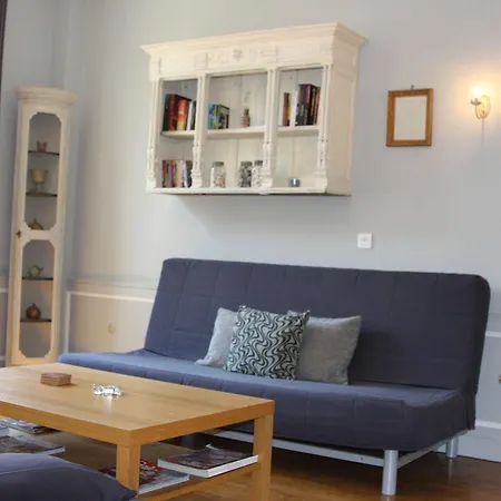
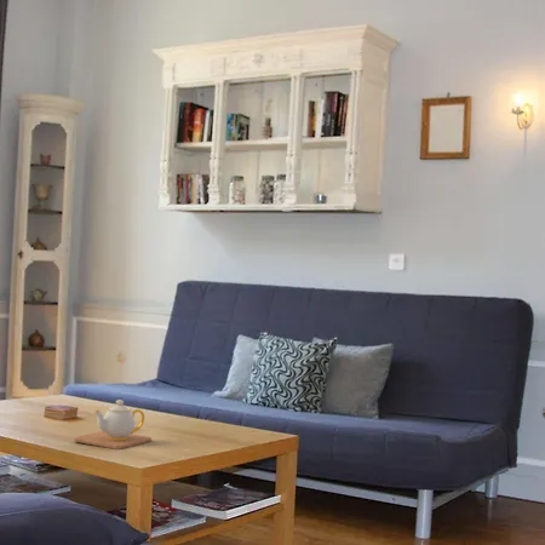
+ teapot [73,398,153,451]
